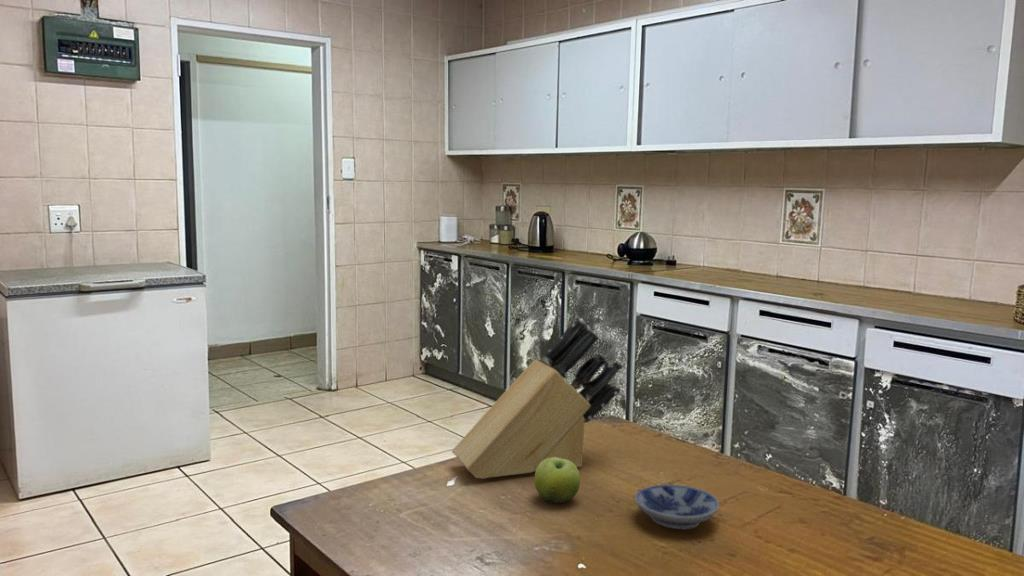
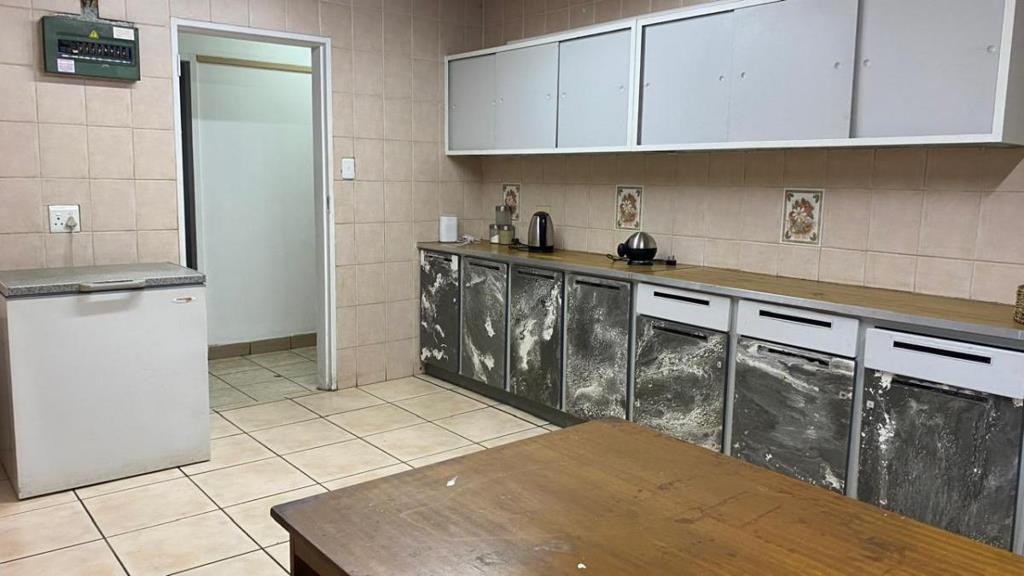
- knife block [451,317,624,480]
- fruit [534,457,581,505]
- bowl [634,484,720,530]
